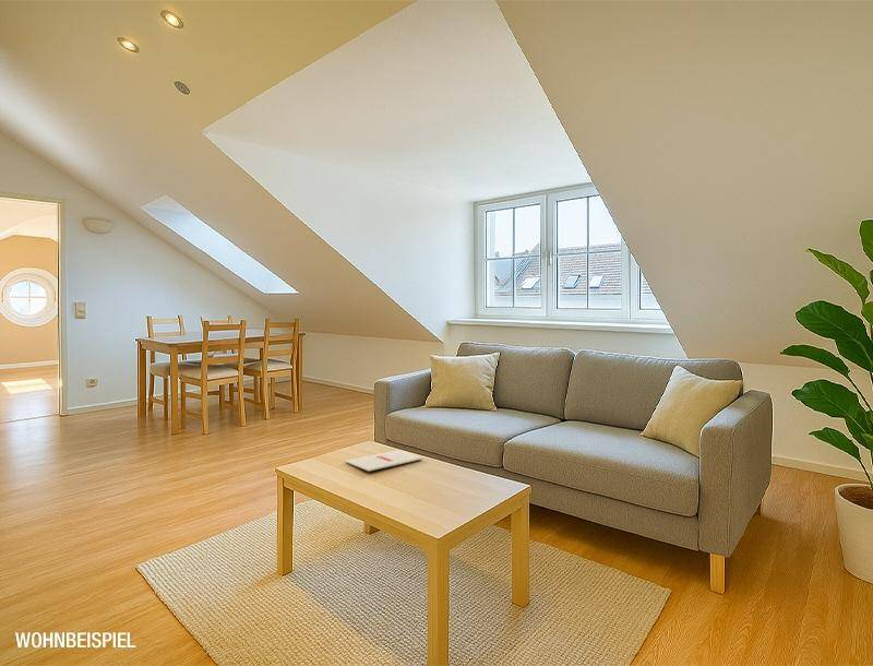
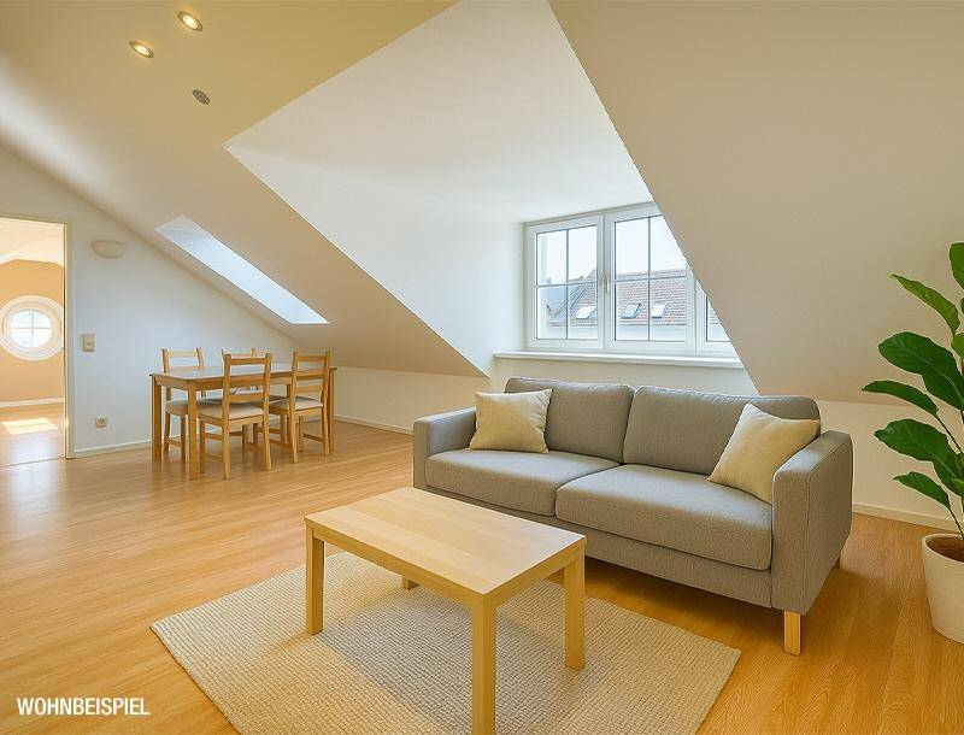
- magazine [345,449,423,473]
